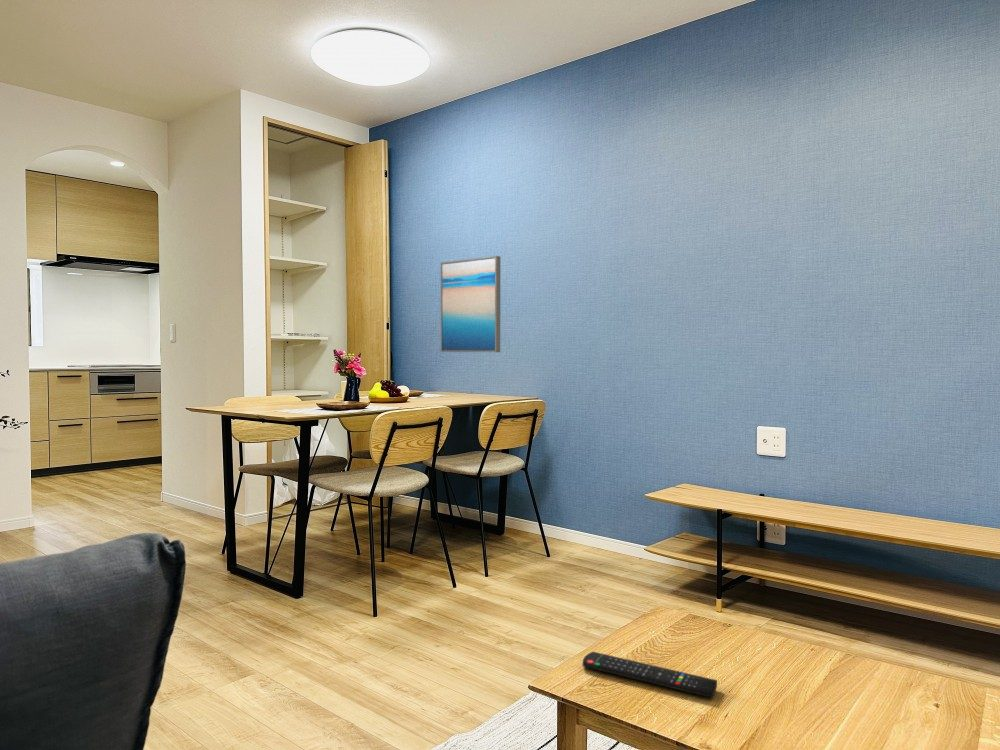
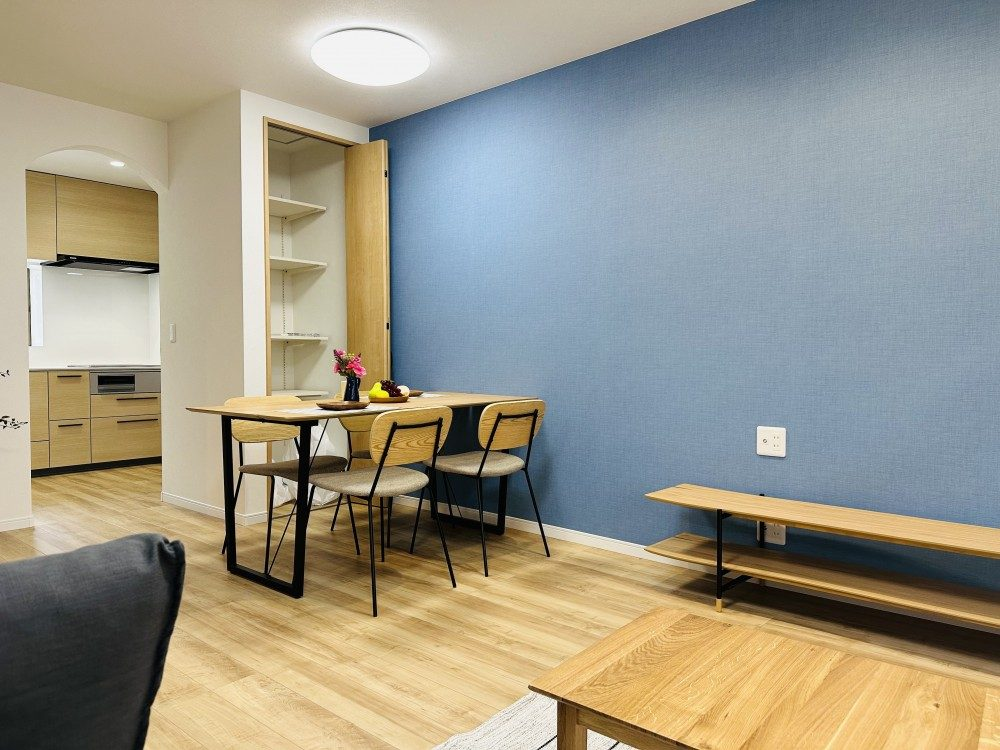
- wall art [440,255,502,353]
- remote control [582,651,718,699]
